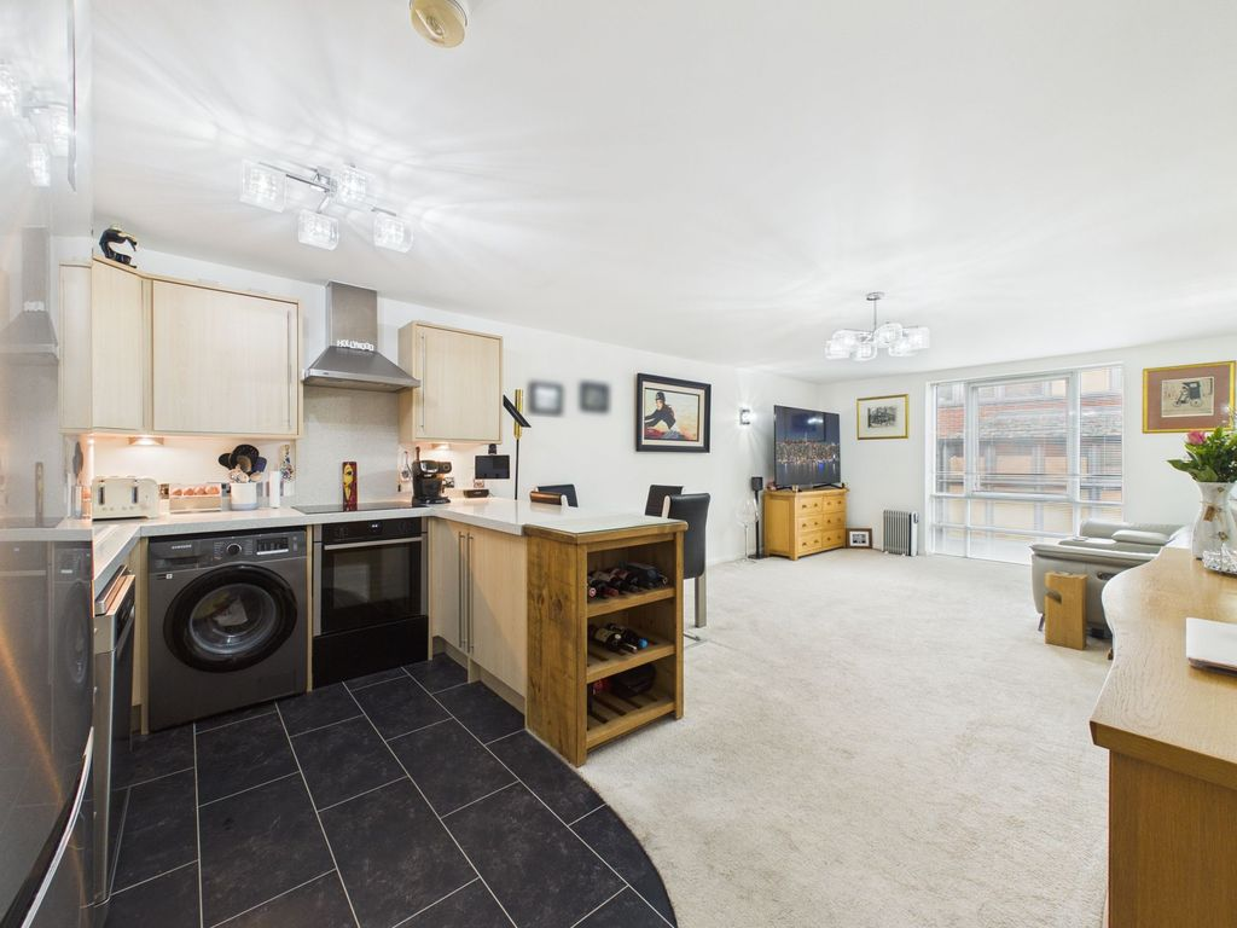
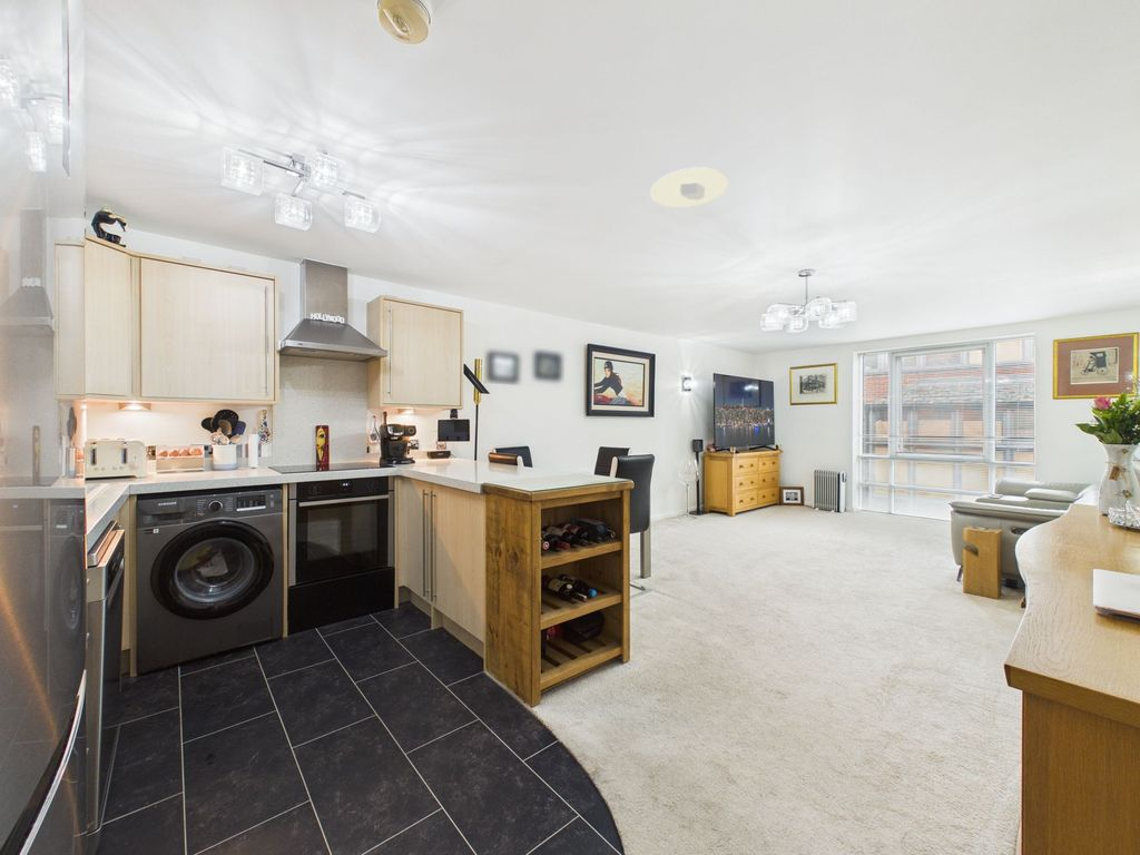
+ recessed light [649,166,729,209]
